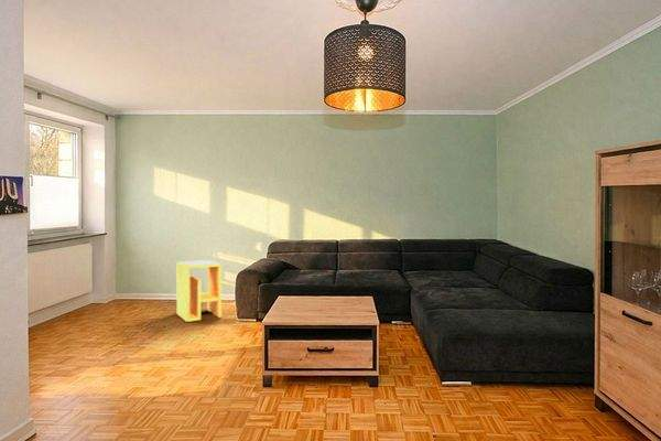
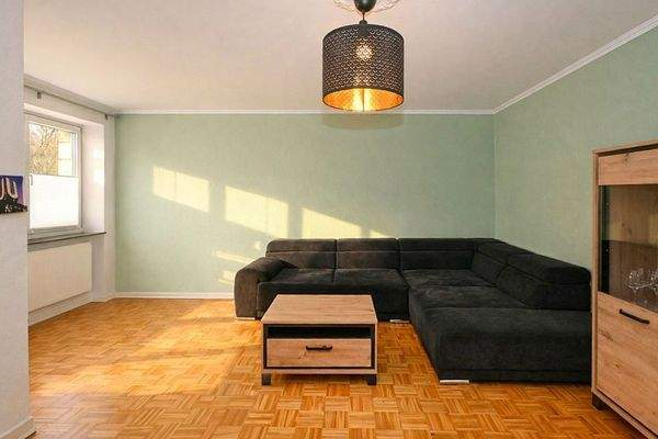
- side table [176,259,223,323]
